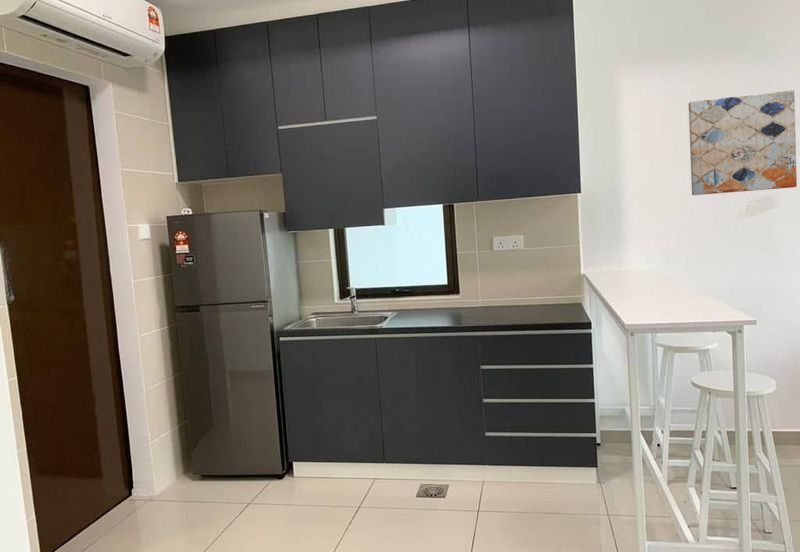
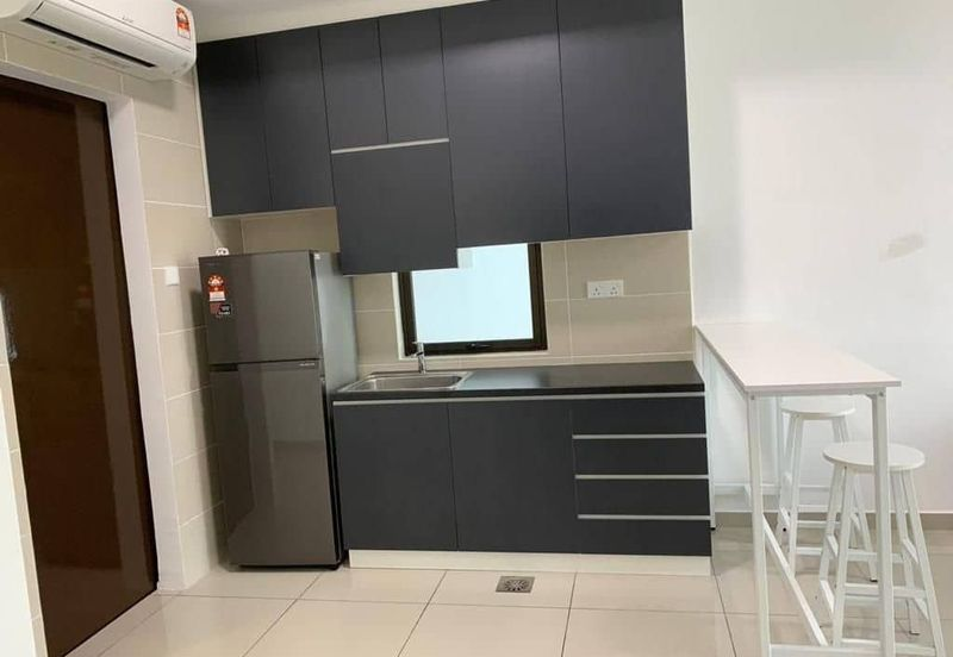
- wall art [688,89,798,196]
